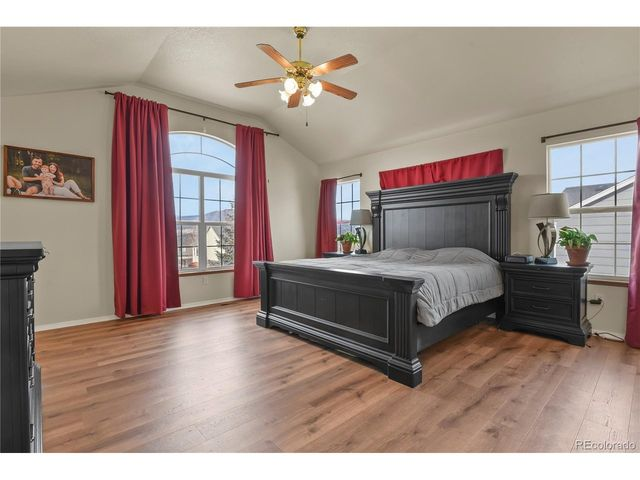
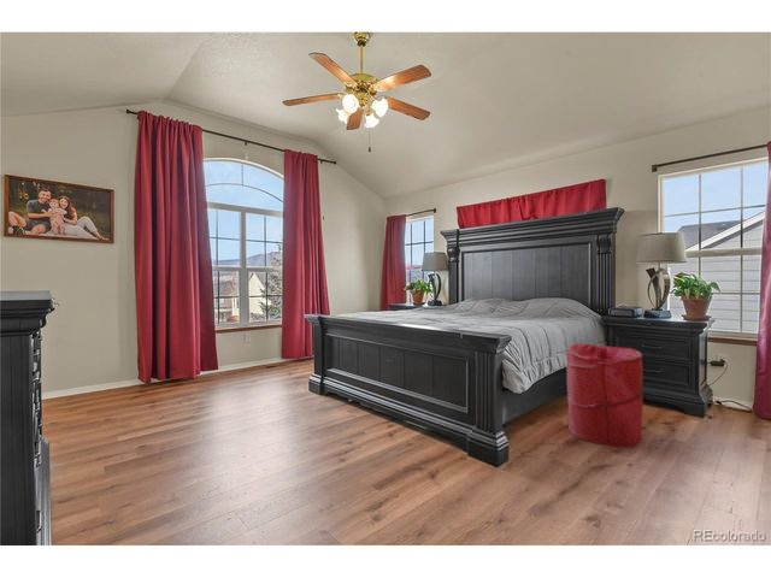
+ laundry hamper [565,342,645,448]
